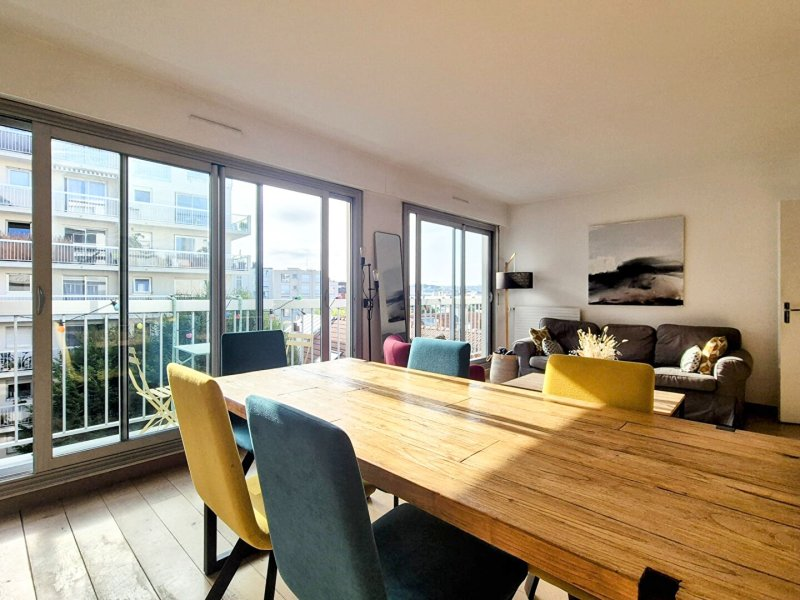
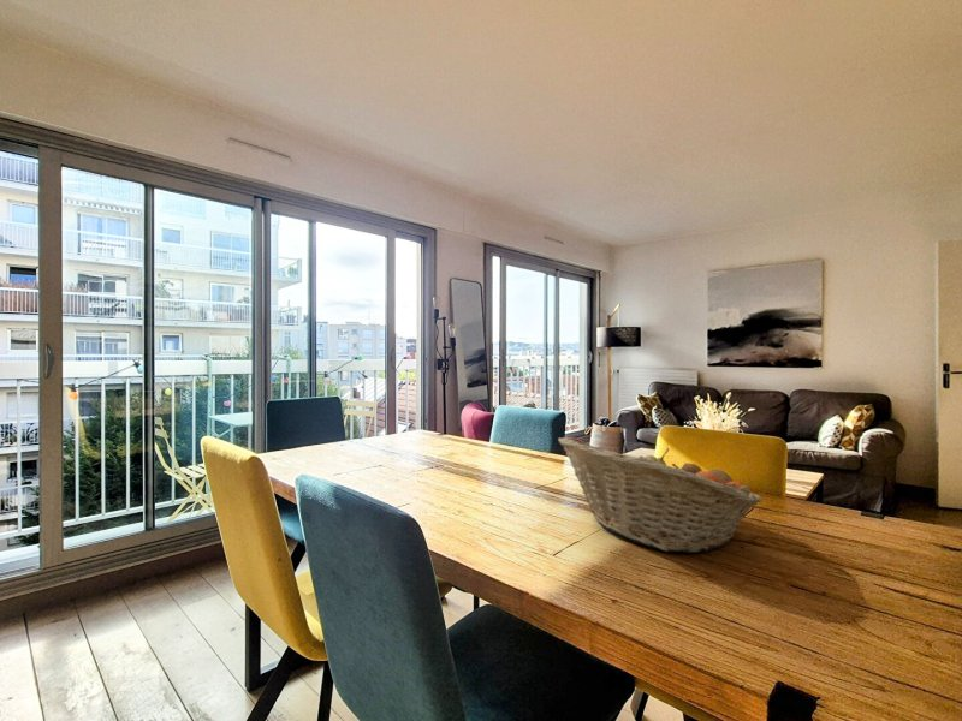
+ fruit basket [557,436,764,554]
